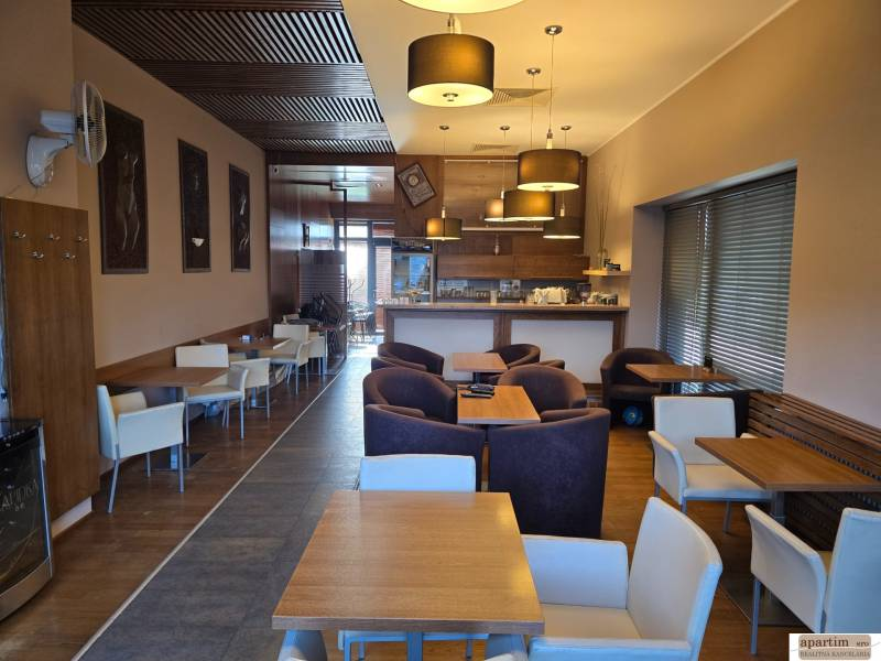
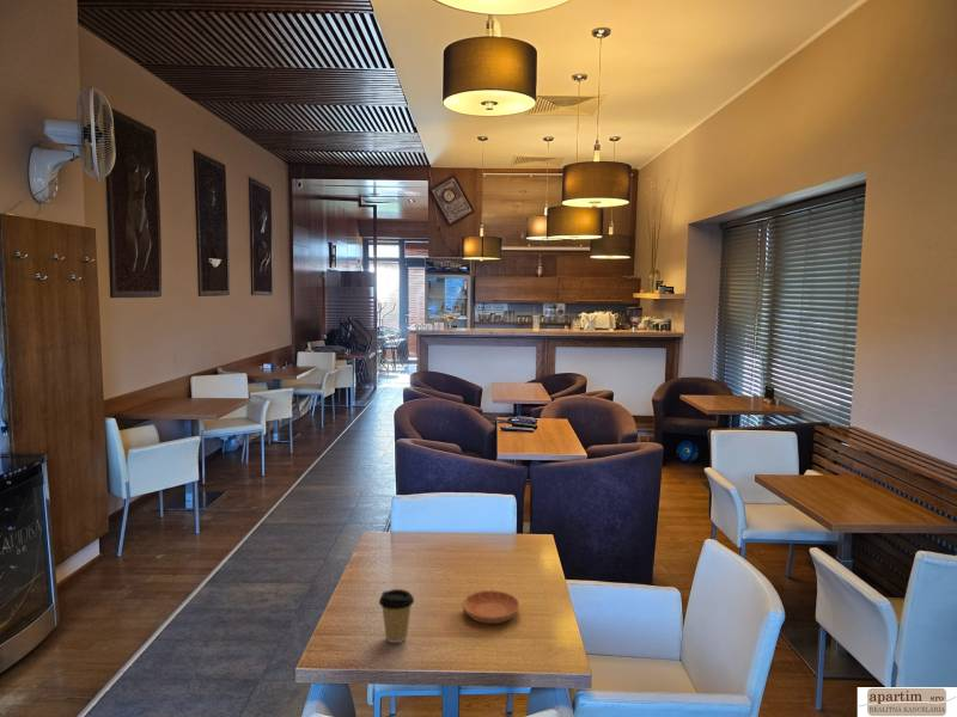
+ saucer [462,589,522,625]
+ coffee cup [378,588,415,644]
